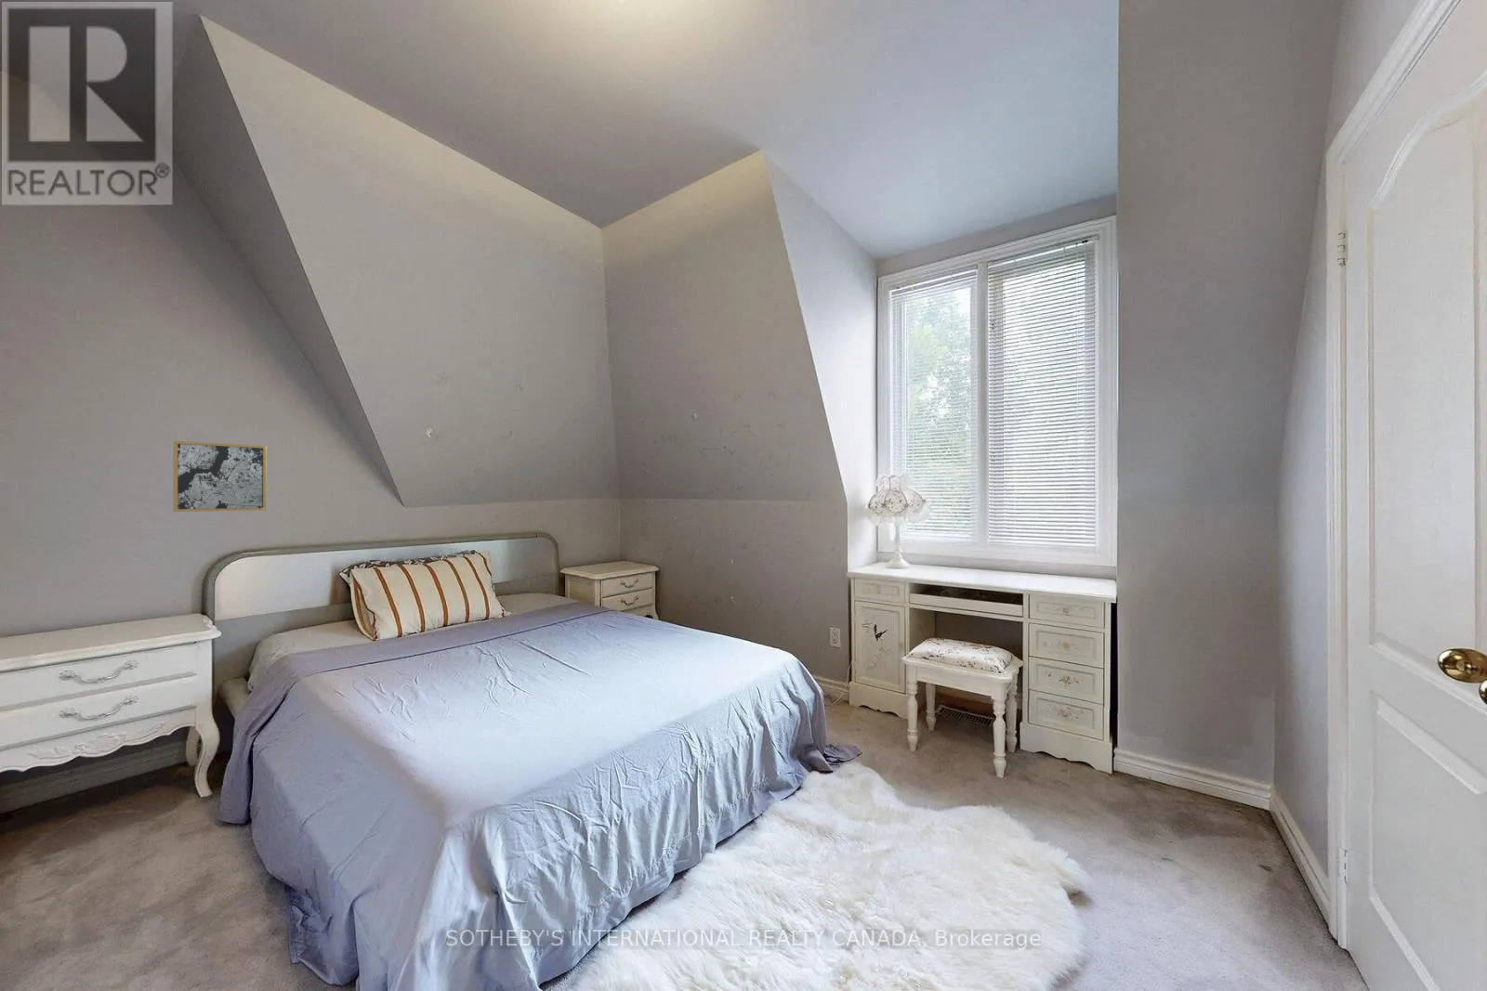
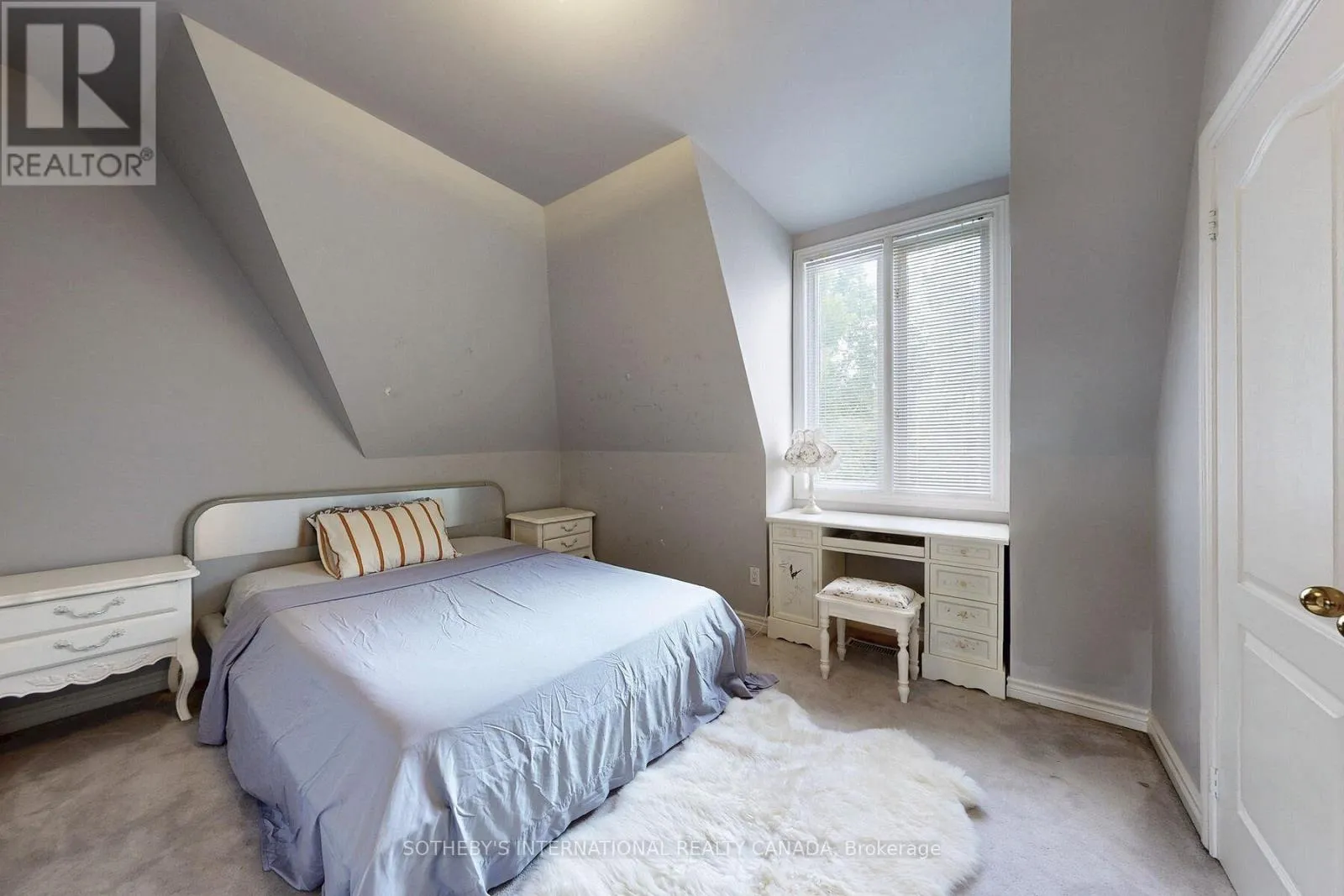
- wall art [171,440,268,513]
